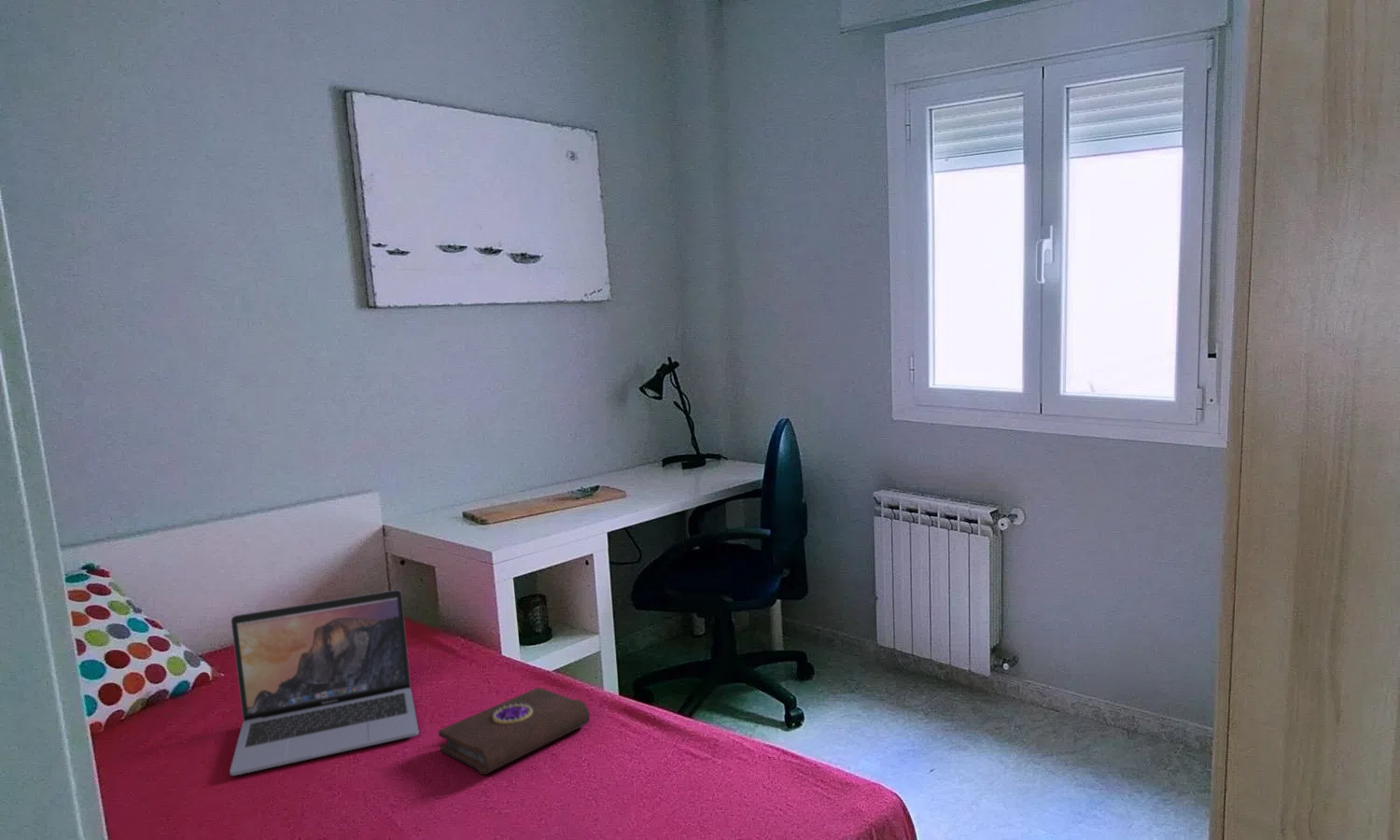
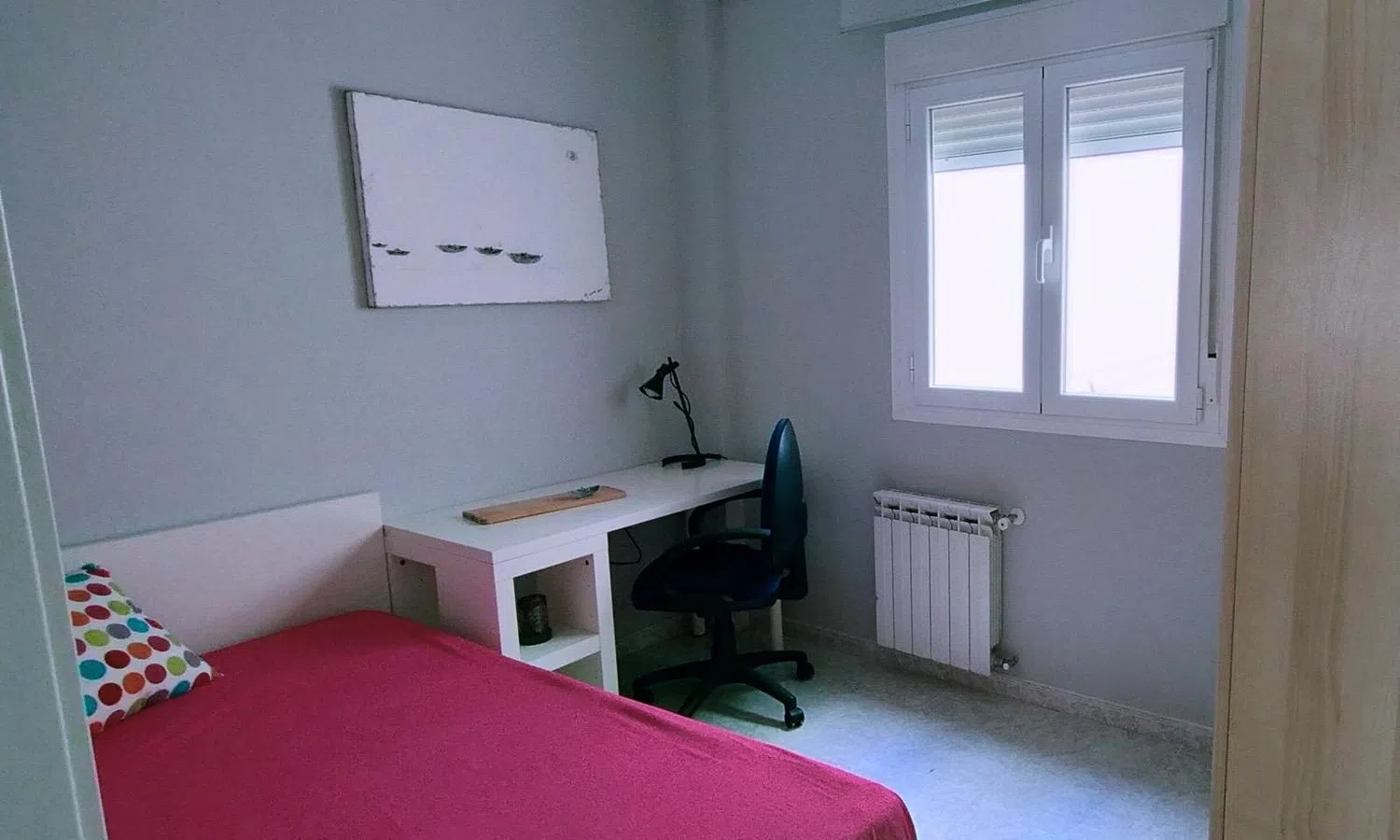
- laptop [229,589,420,777]
- book [438,686,591,776]
